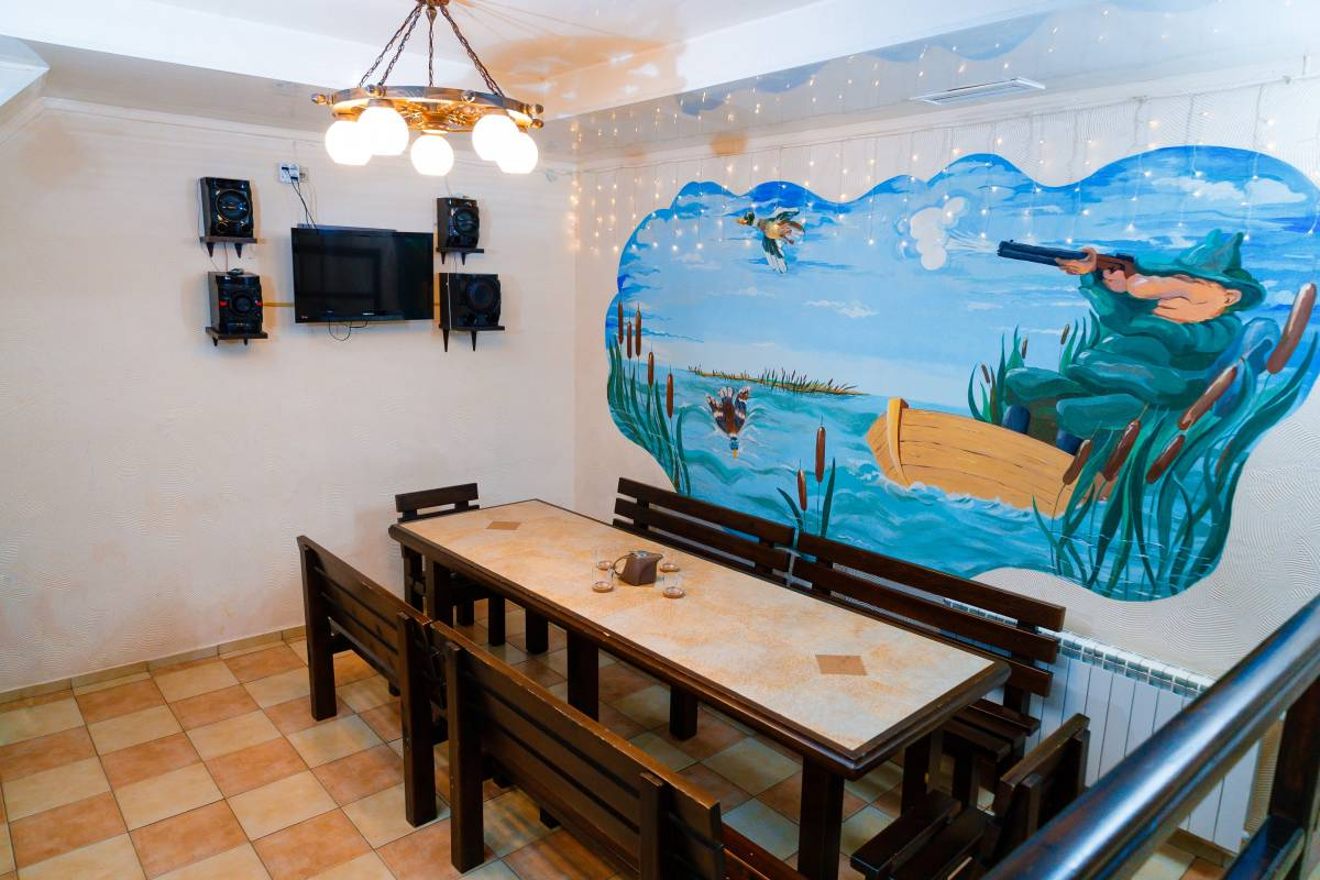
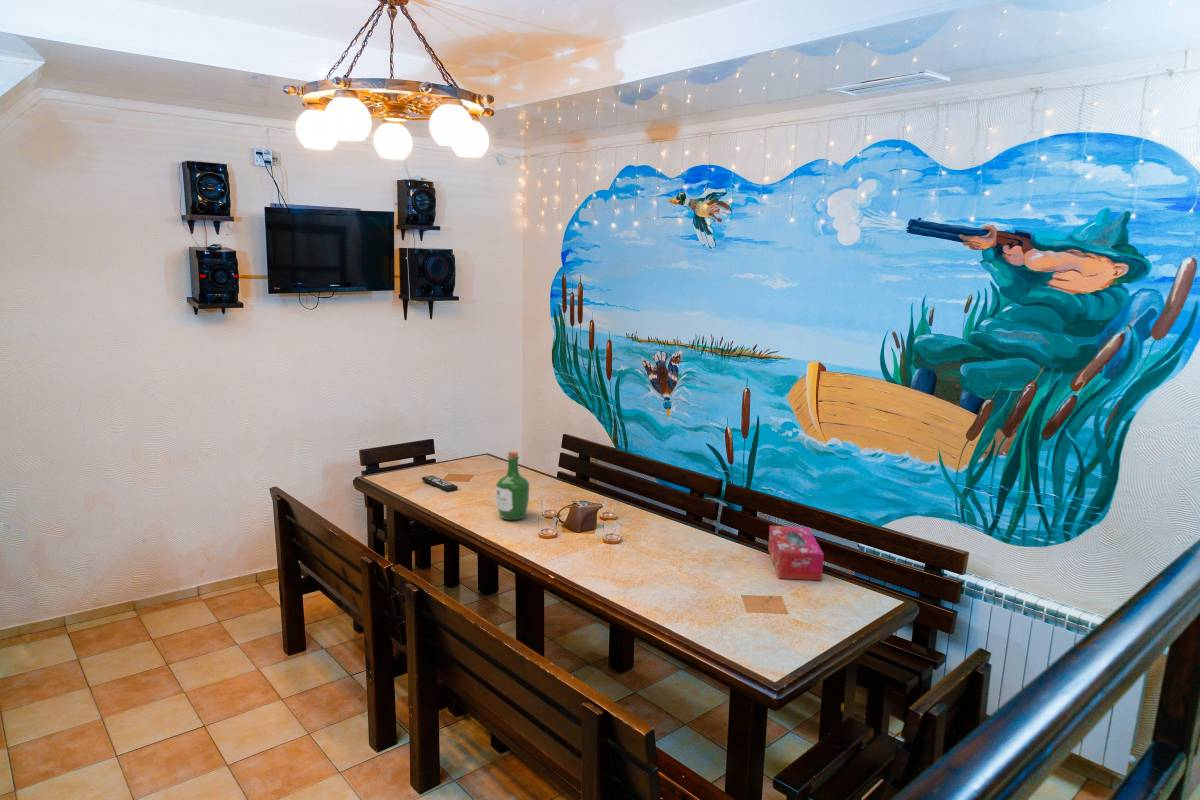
+ tissue box [767,525,825,582]
+ remote control [421,475,459,493]
+ wine bottle [495,450,530,521]
